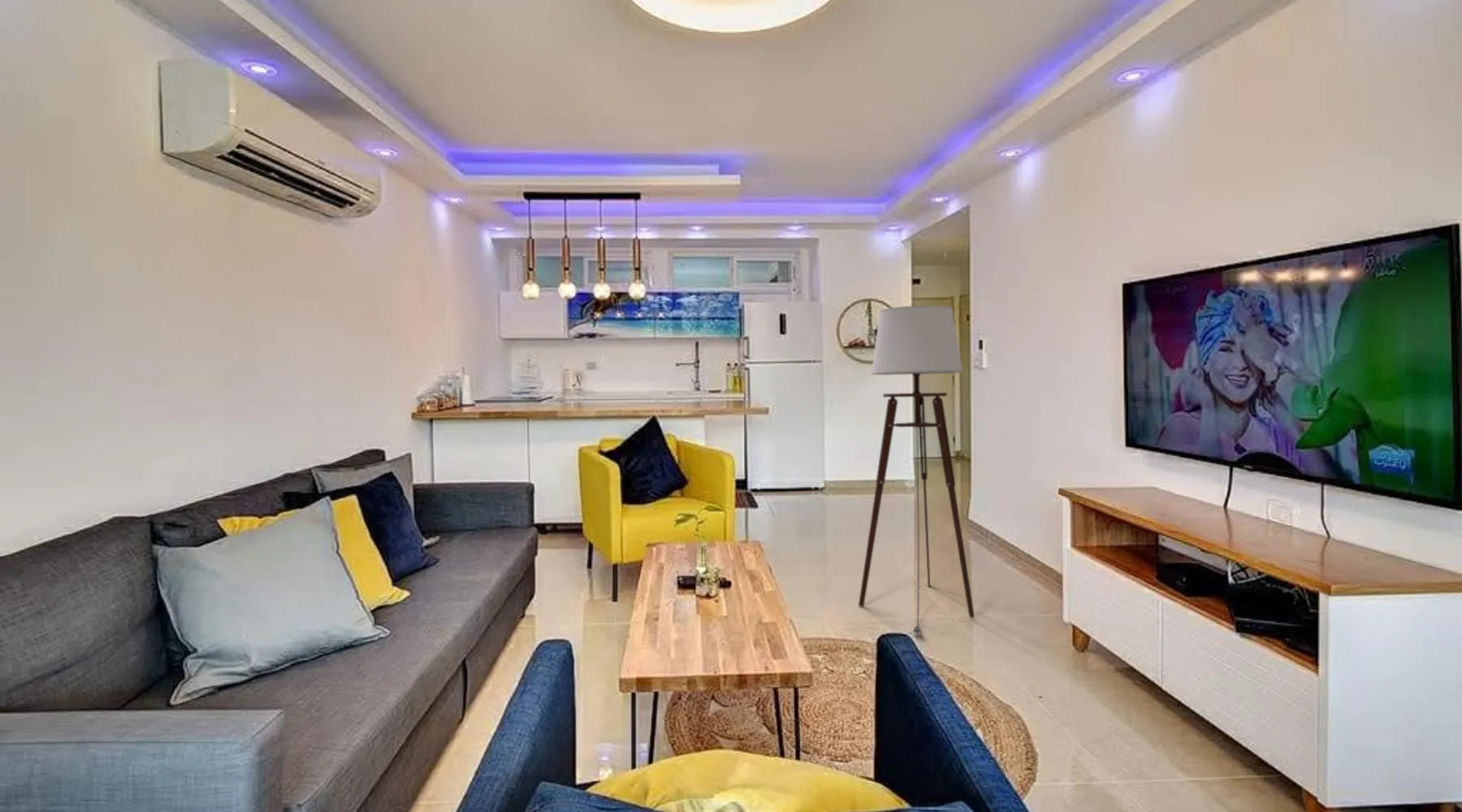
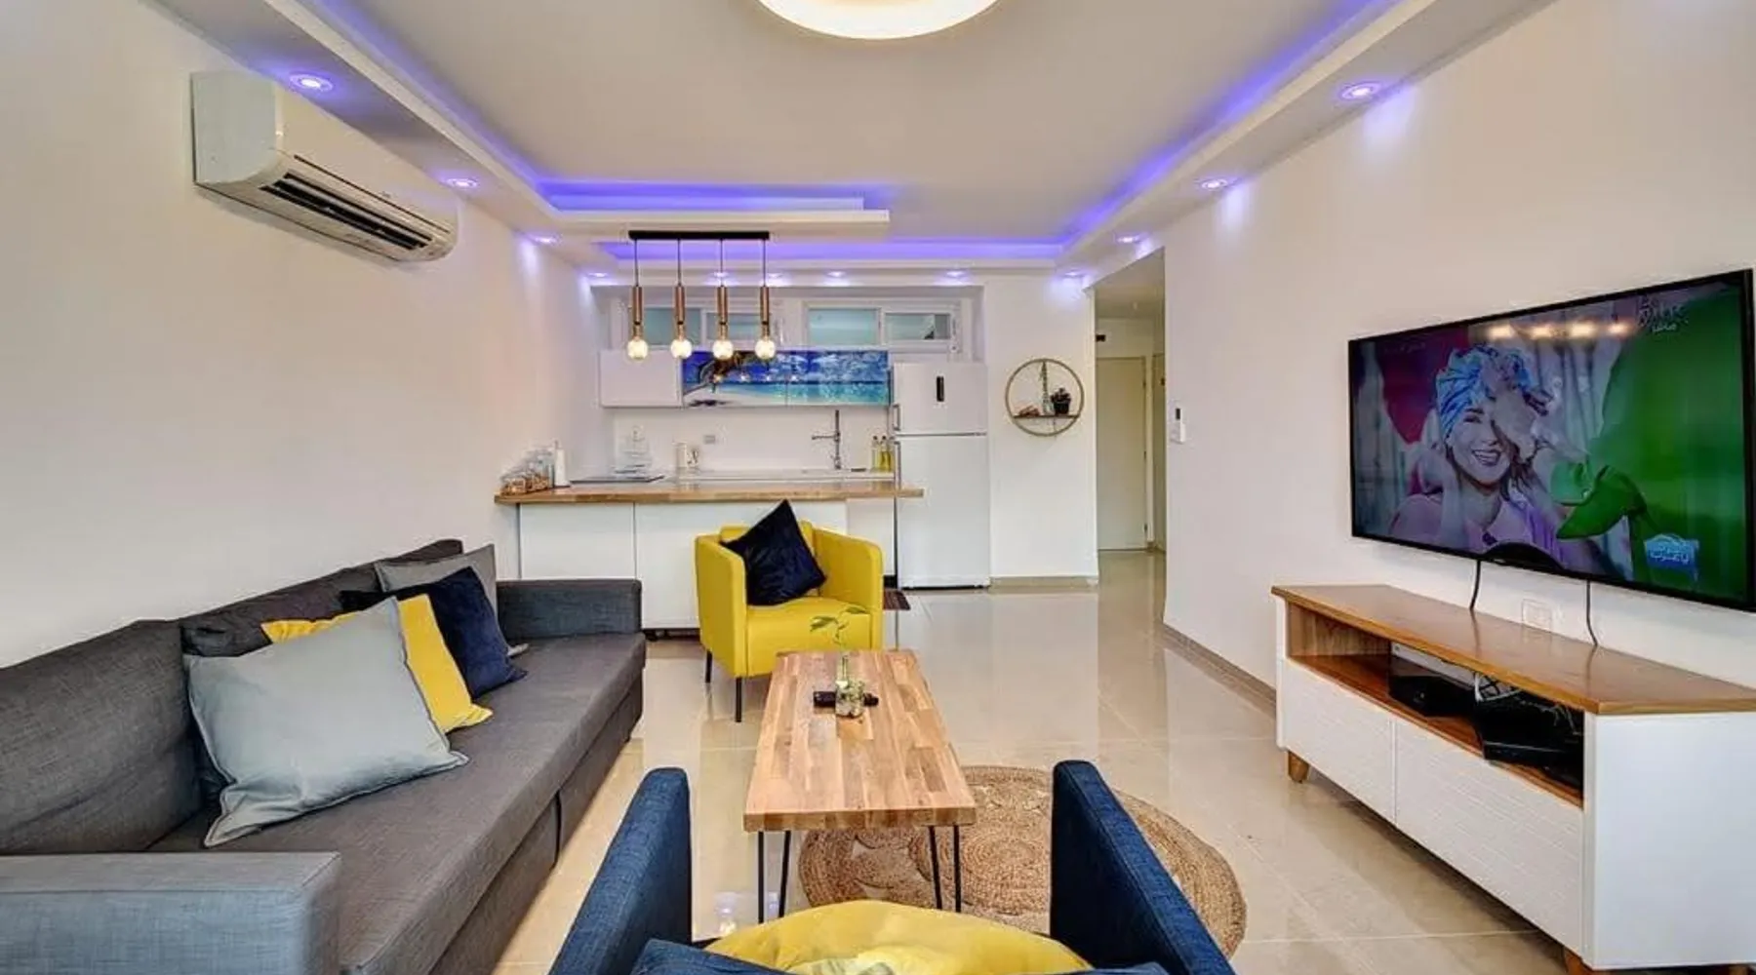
- floor lamp [858,304,975,635]
